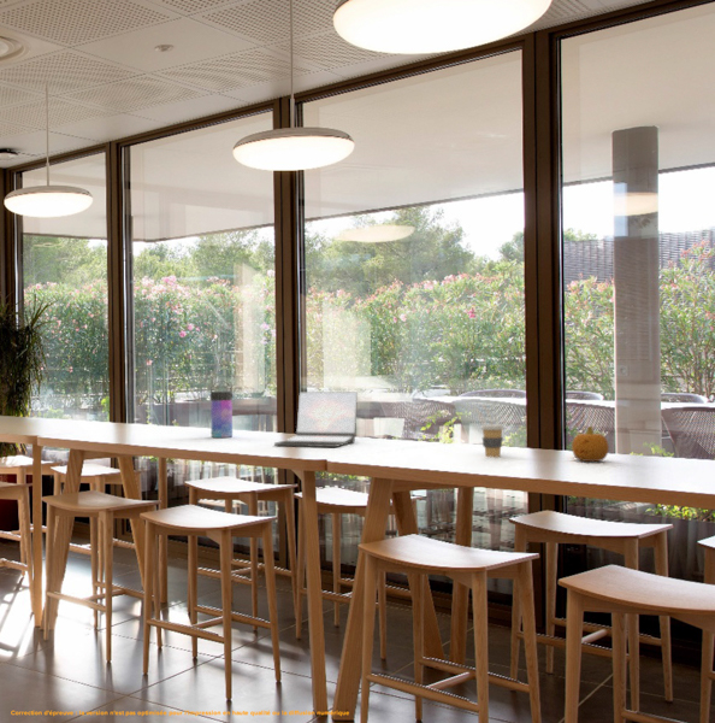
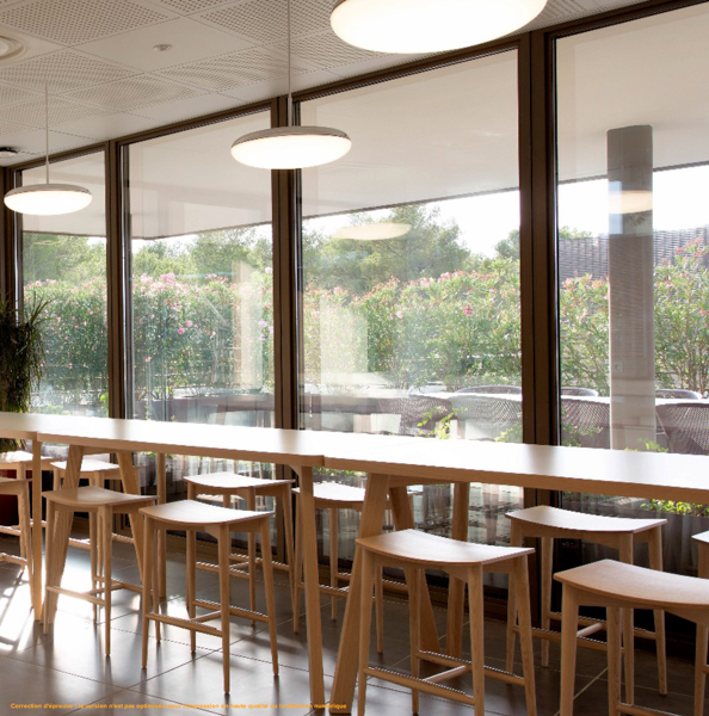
- water bottle [209,380,234,439]
- coffee cup [479,423,506,458]
- laptop [273,390,359,448]
- fruit [571,425,610,463]
